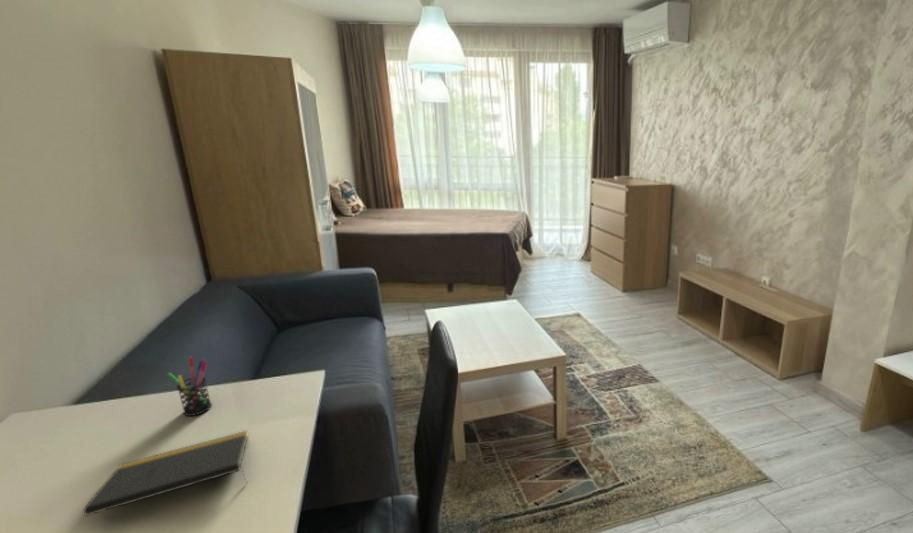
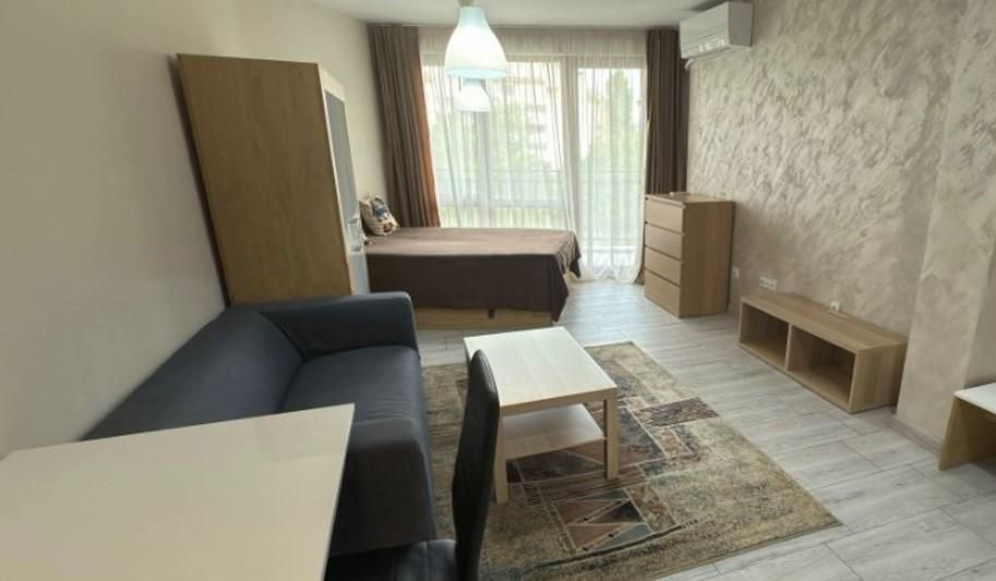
- pen holder [166,356,213,417]
- notepad [83,430,249,517]
